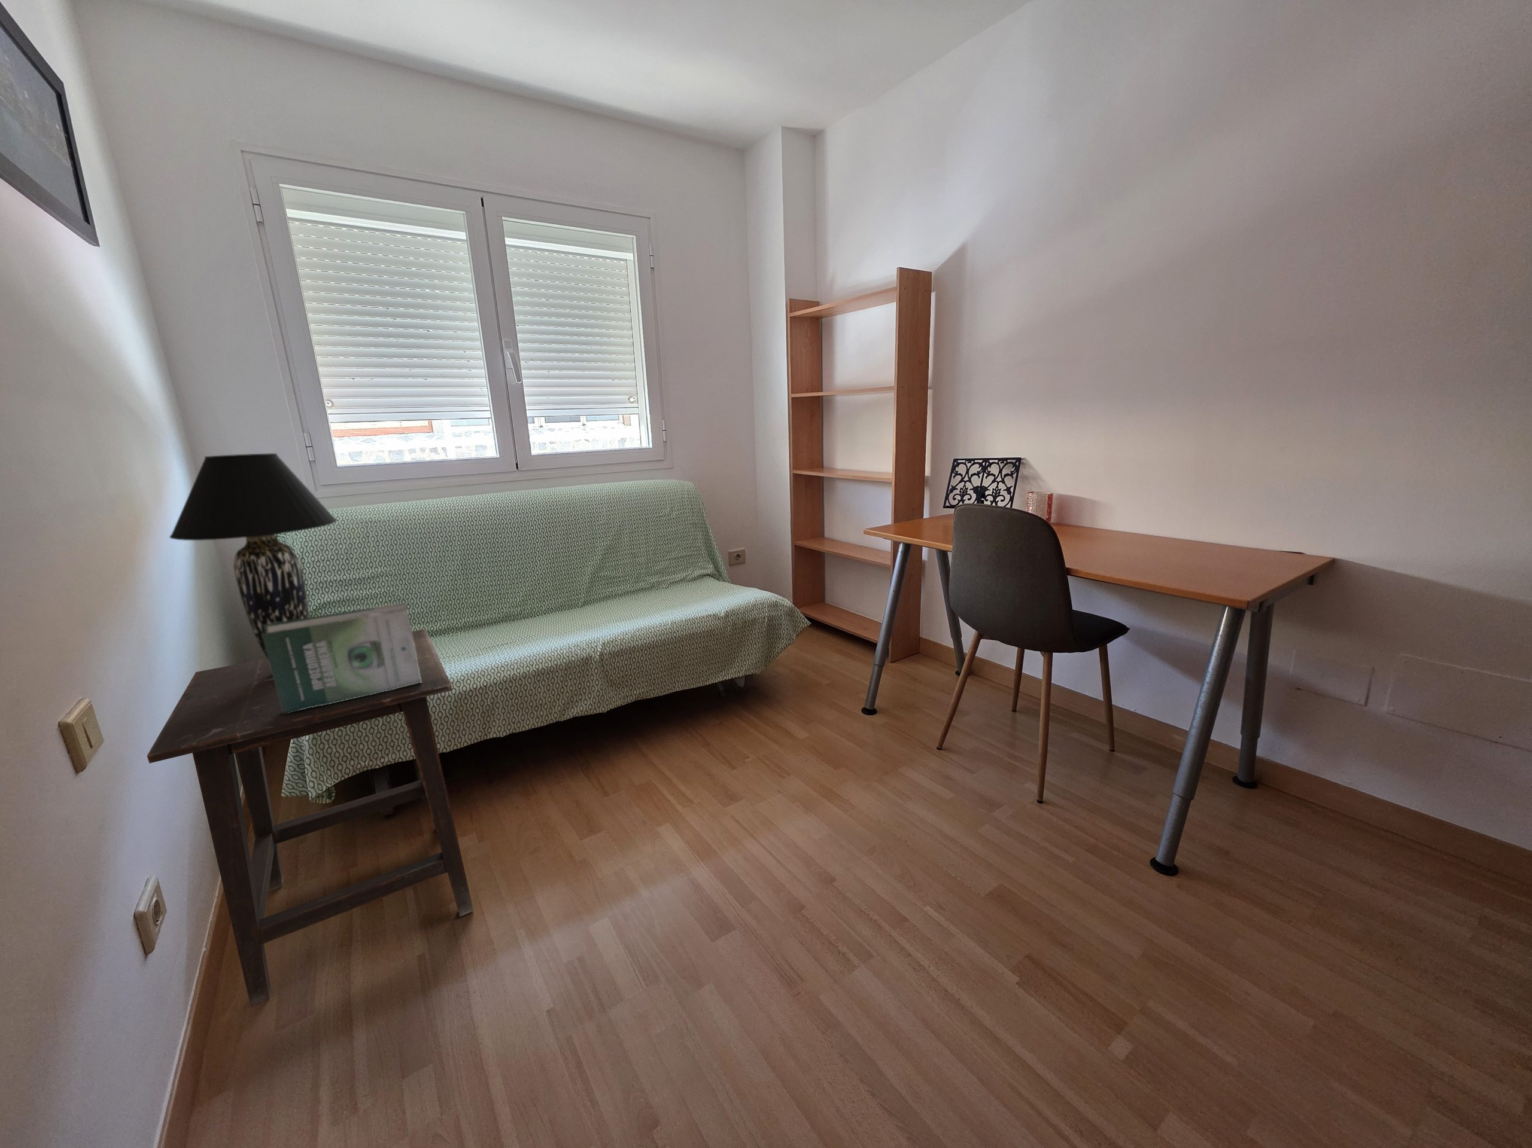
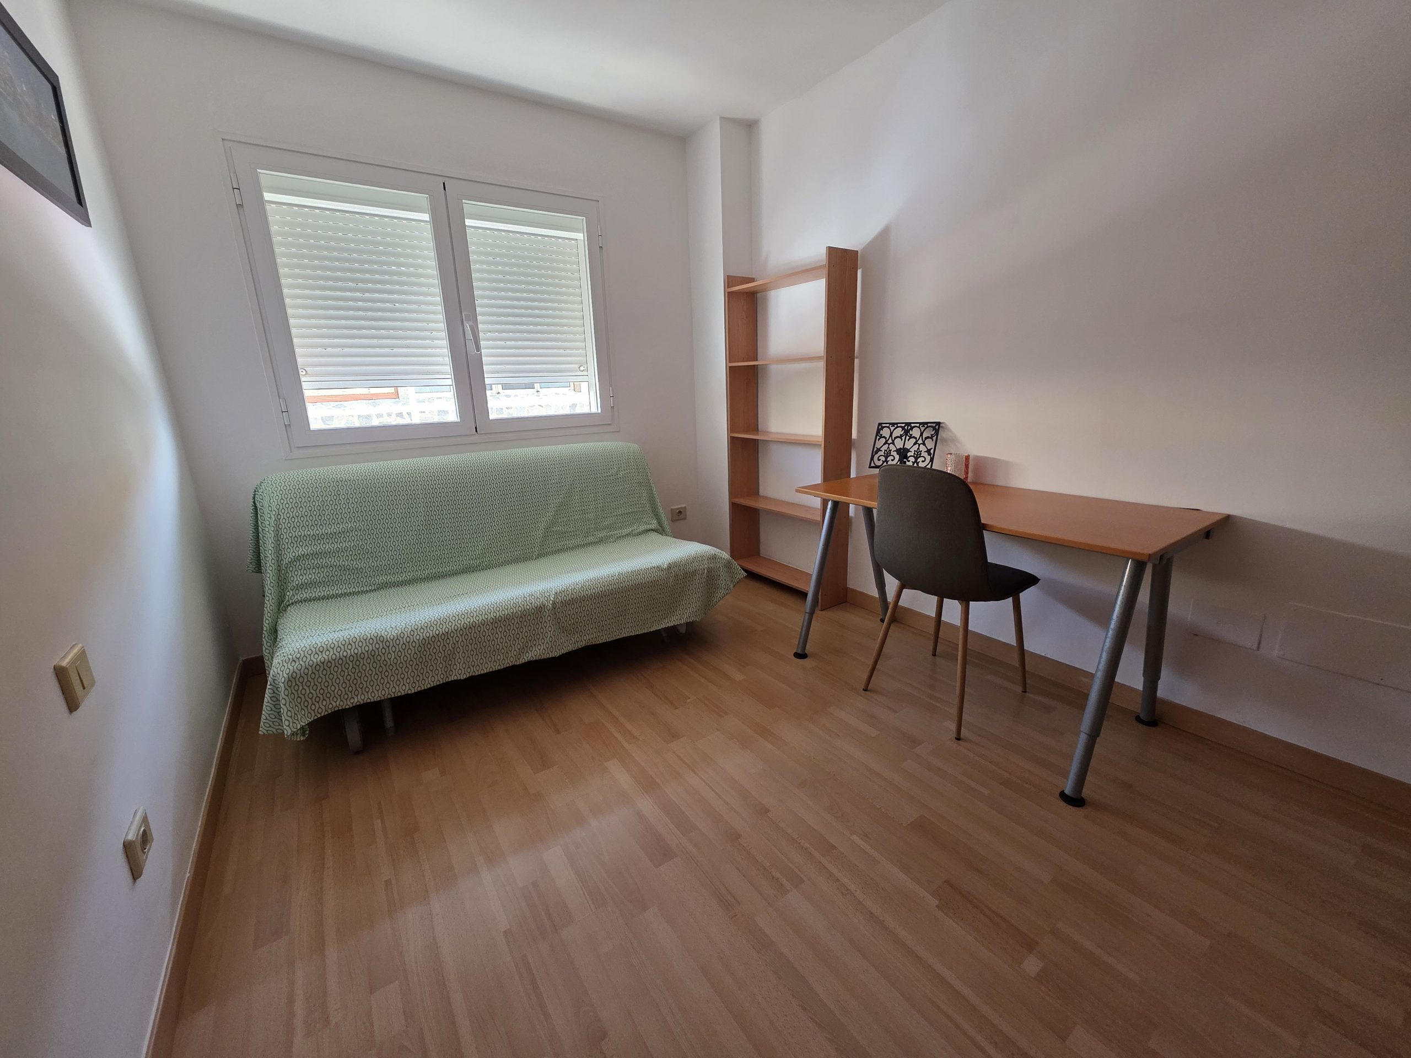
- table lamp [169,452,338,661]
- book [262,602,422,714]
- side table [147,628,474,1007]
